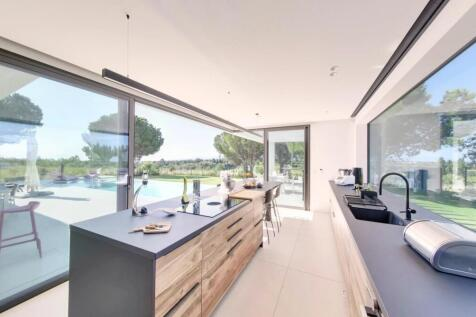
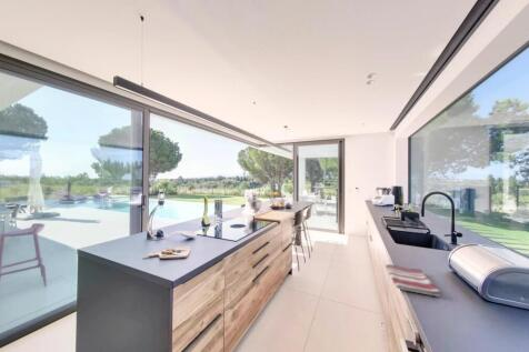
+ dish towel [385,263,441,298]
